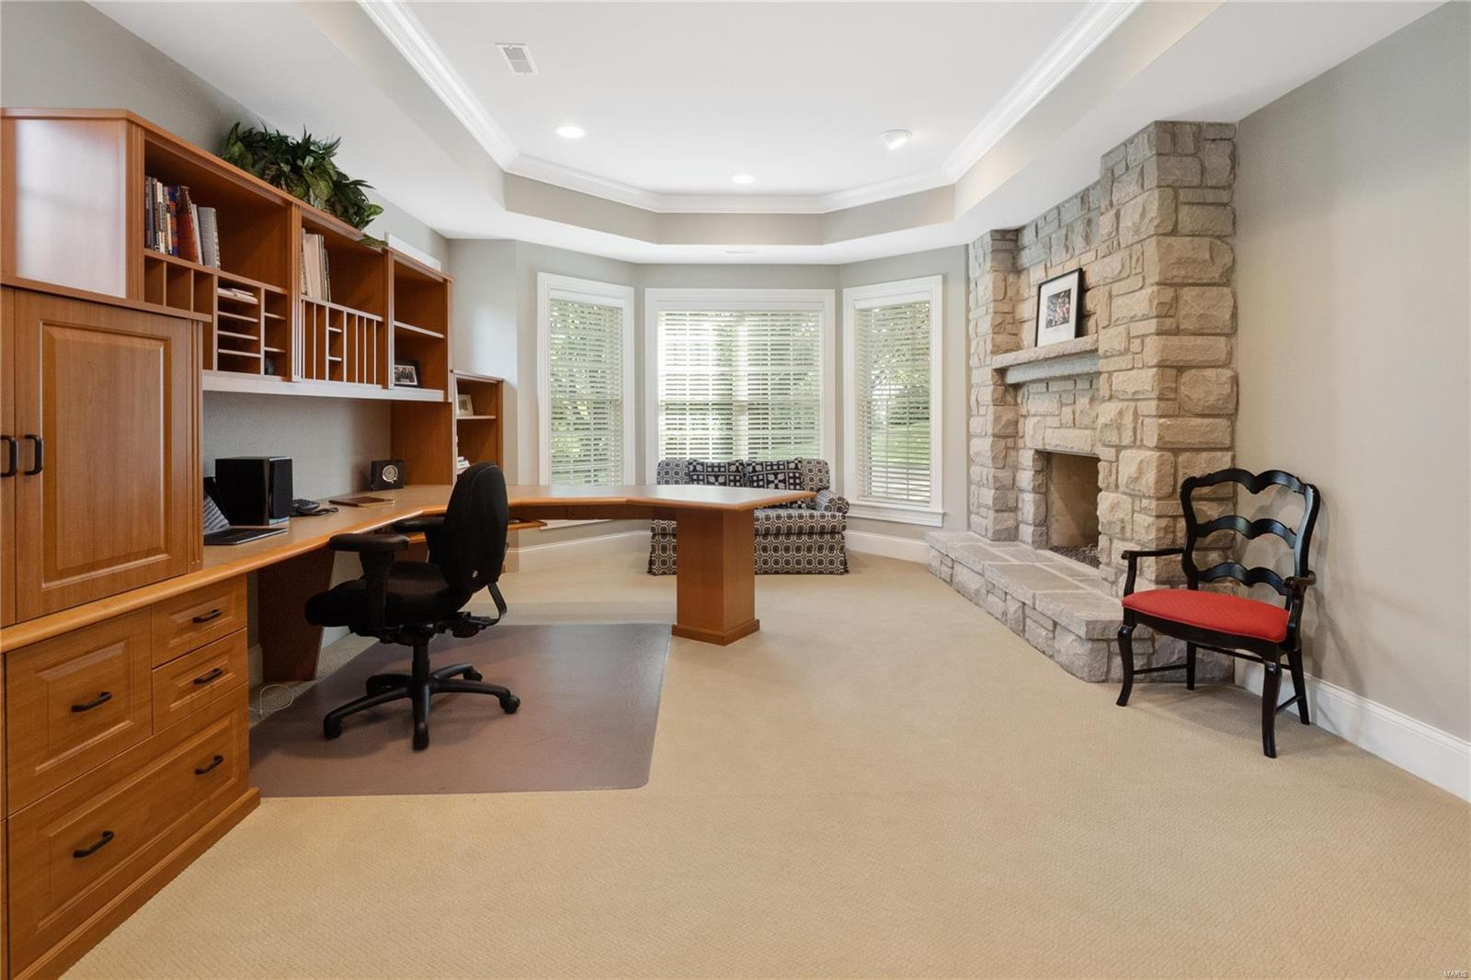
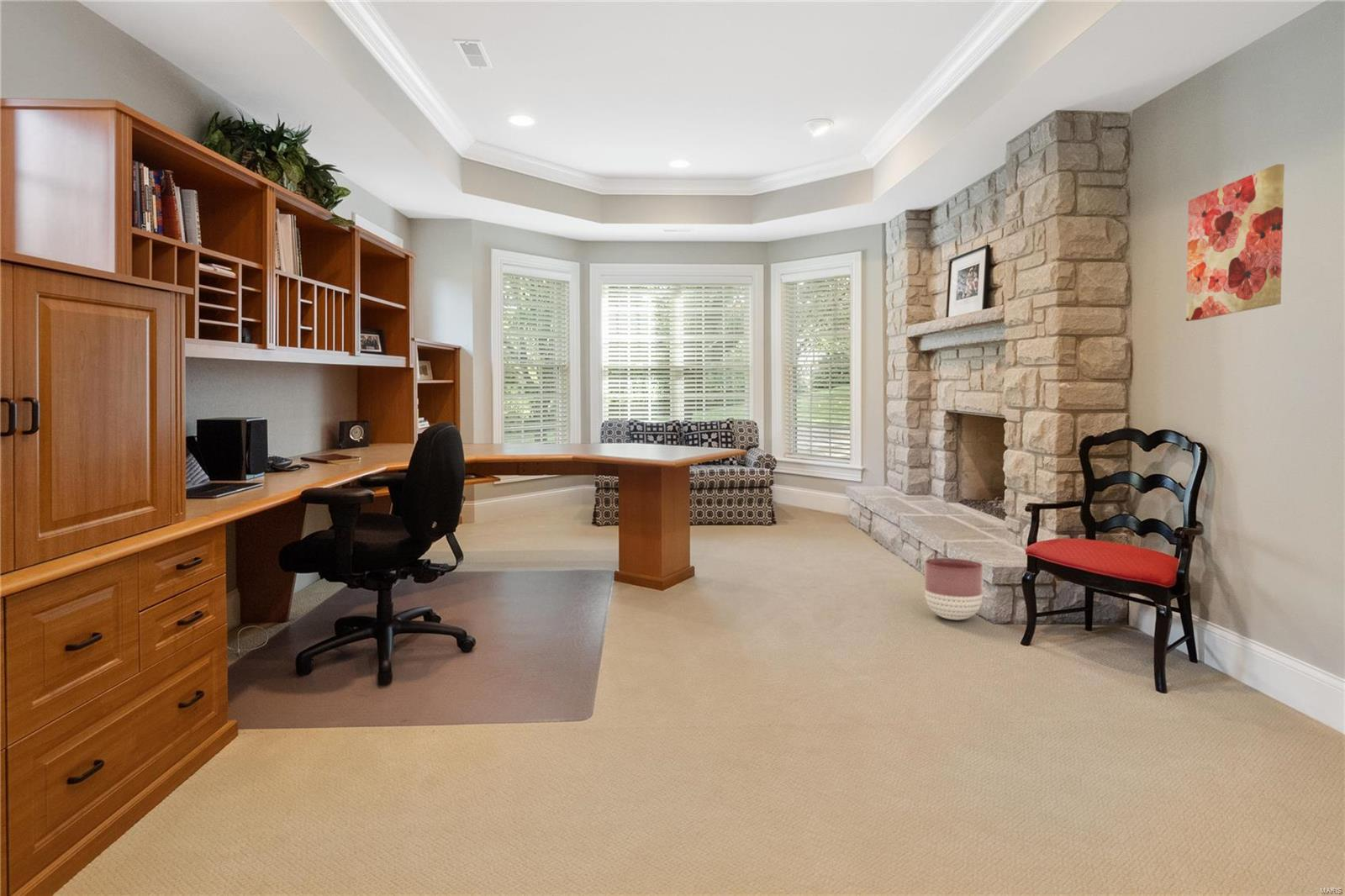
+ planter [924,557,984,621]
+ wall art [1185,163,1285,322]
